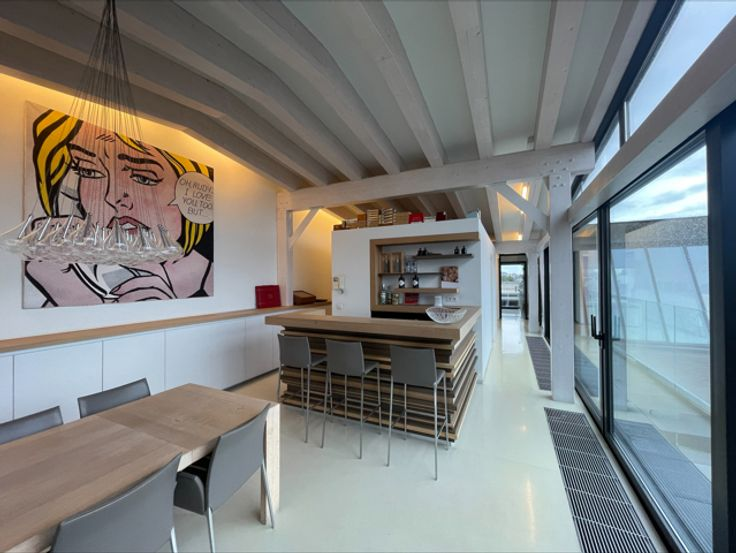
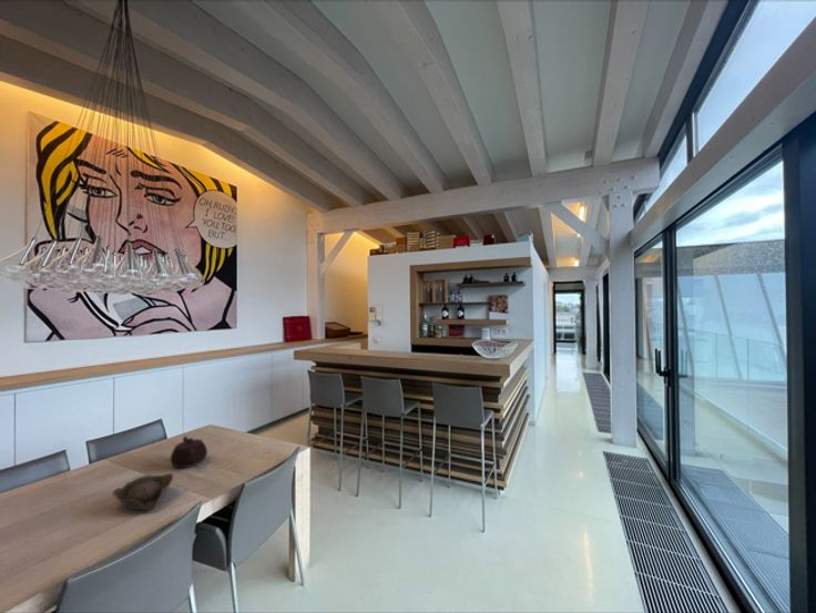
+ teapot [169,436,208,469]
+ bowl [111,472,174,511]
